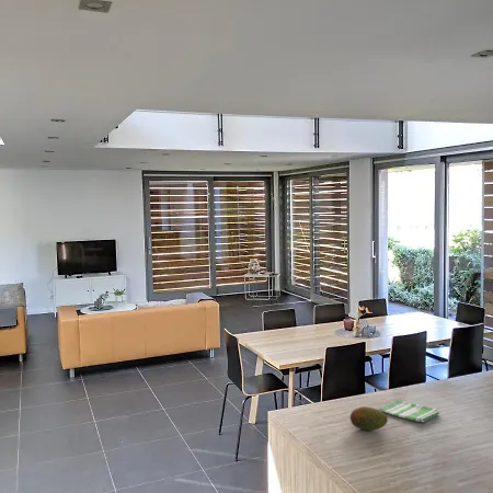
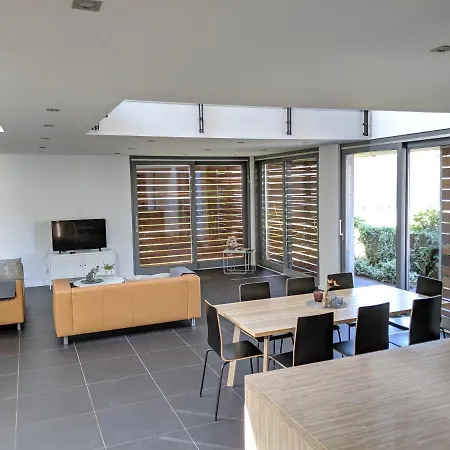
- fruit [349,405,389,432]
- dish towel [378,398,440,423]
